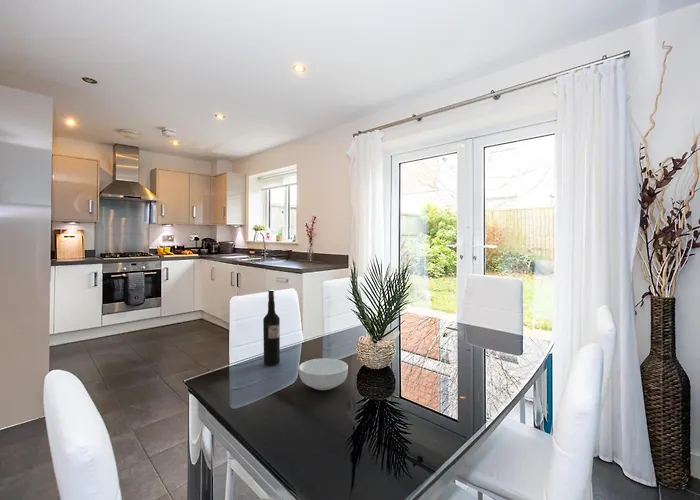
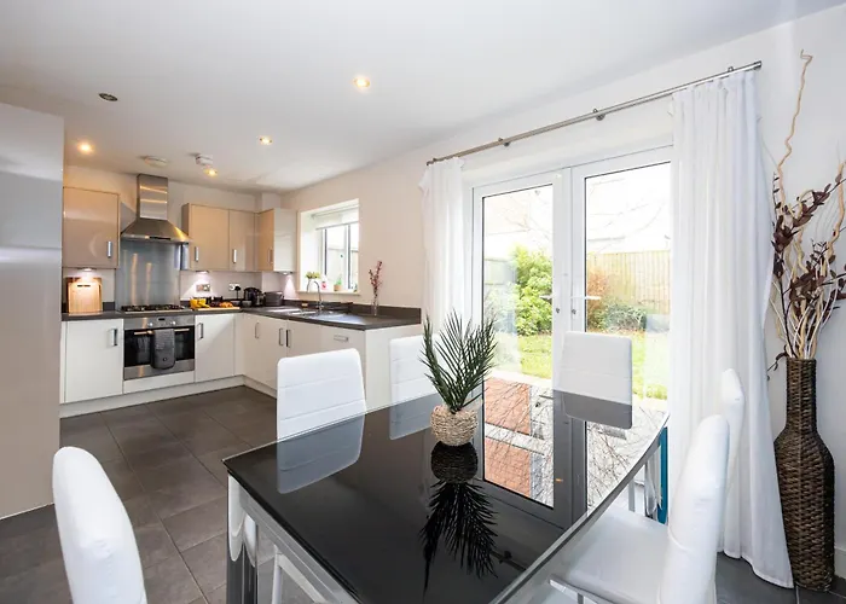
- wine bottle [262,289,281,366]
- cereal bowl [298,357,349,391]
